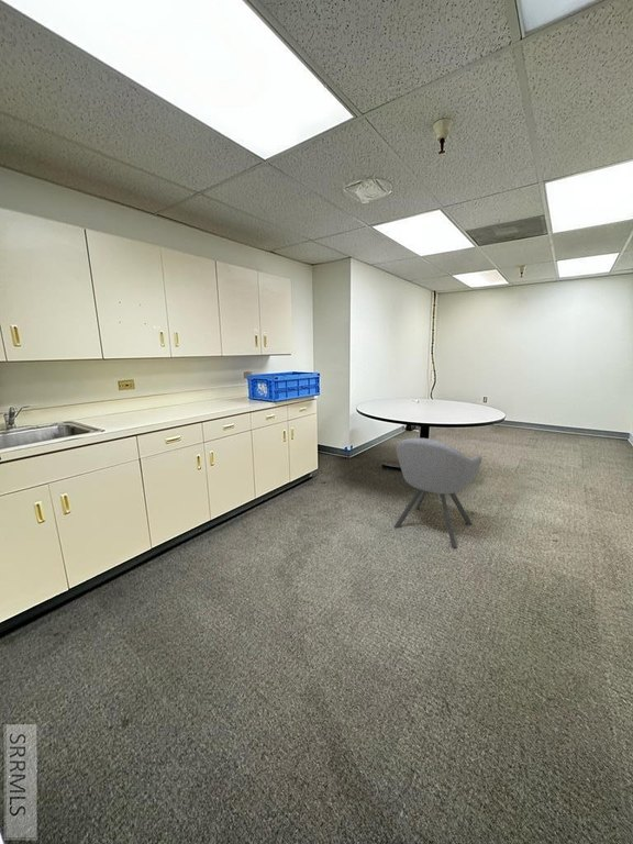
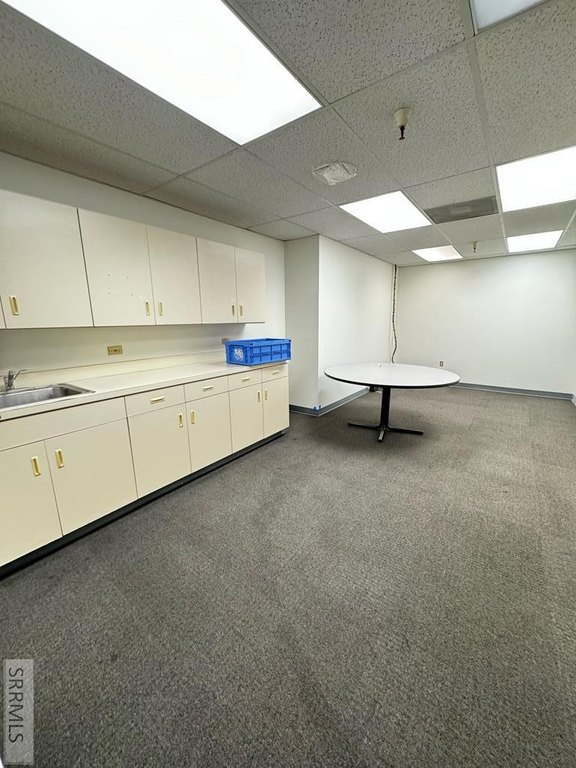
- chair [392,437,482,549]
